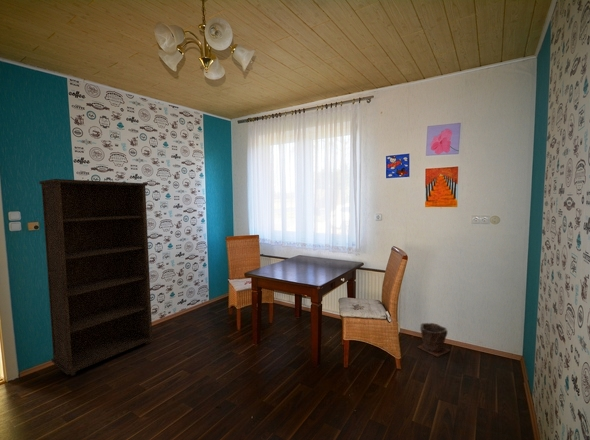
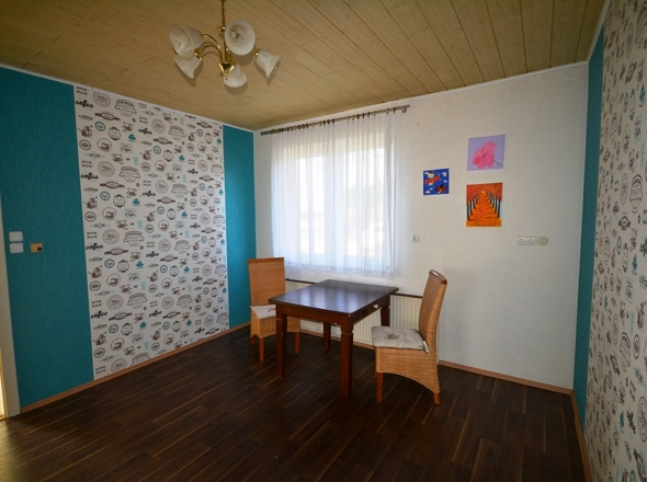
- plant pot [417,322,451,358]
- bookcase [38,178,155,377]
